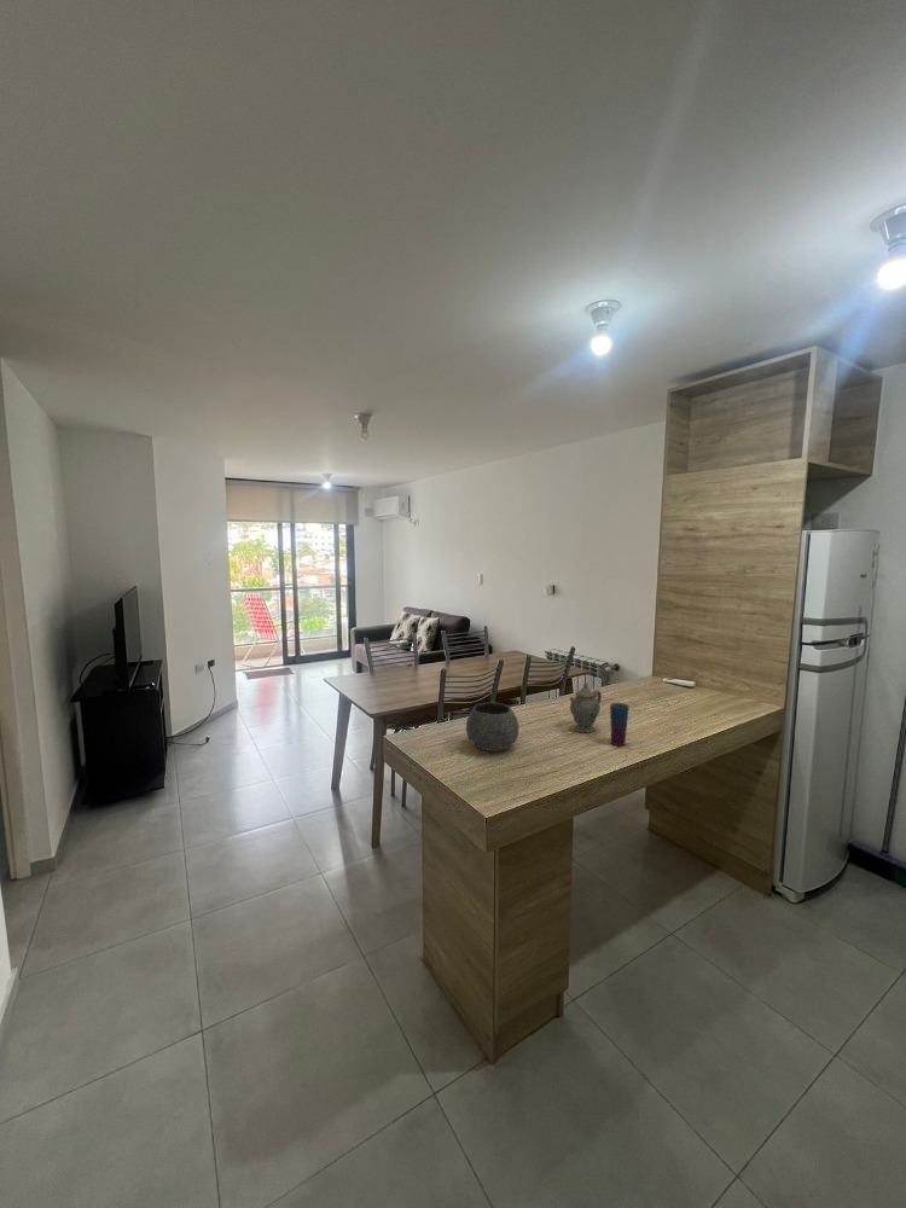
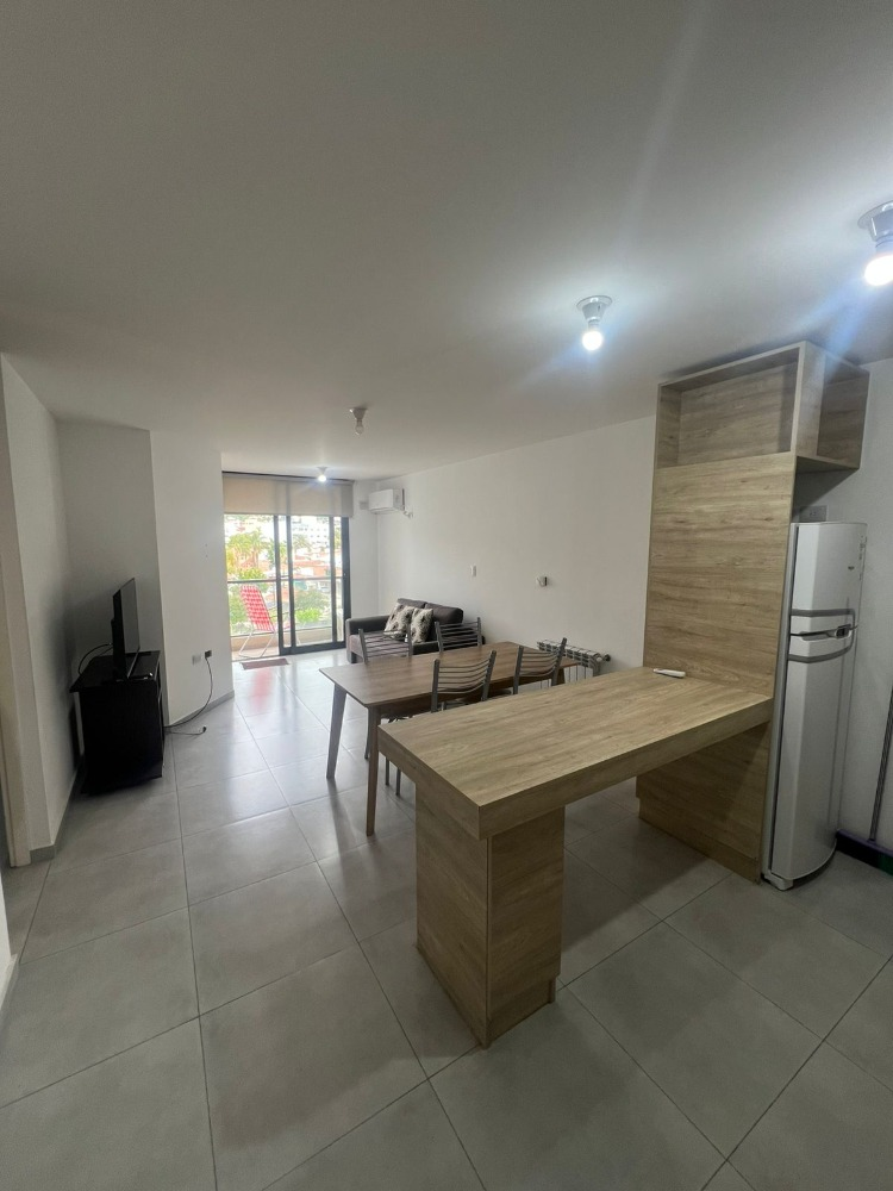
- cup [609,702,631,747]
- bowl [465,701,521,753]
- chinaware [568,681,603,734]
